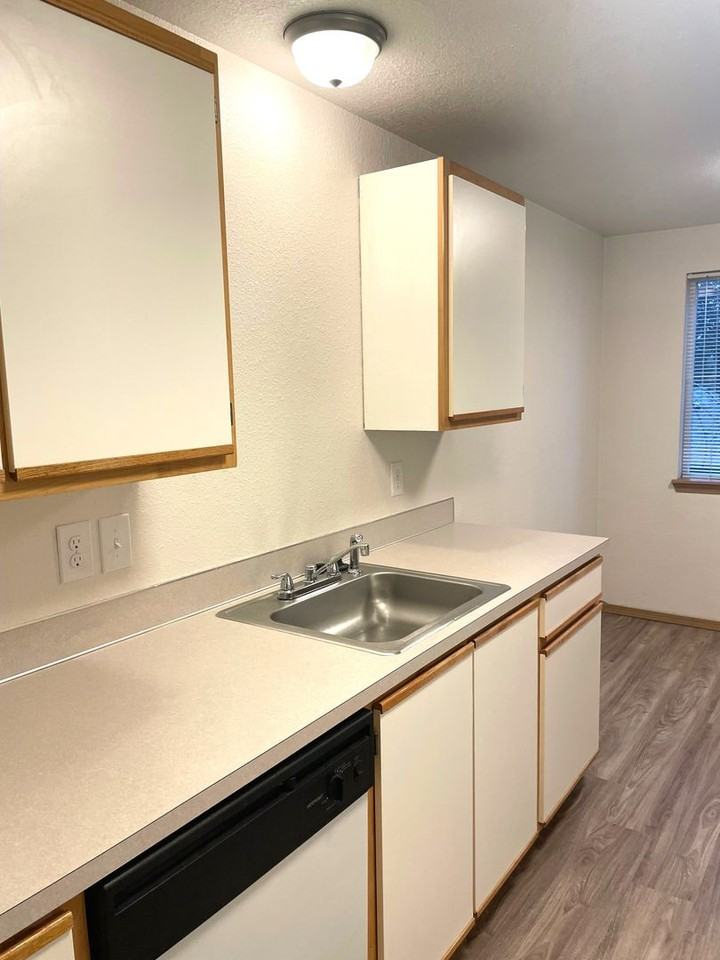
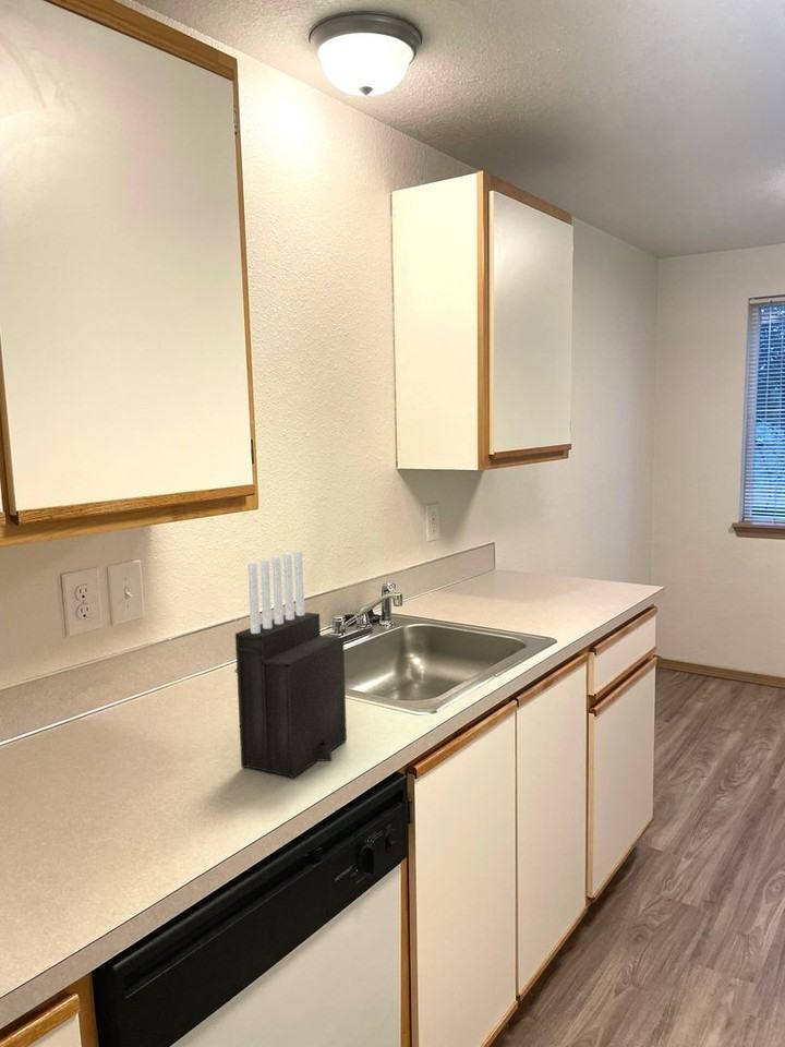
+ knife block [234,550,348,779]
